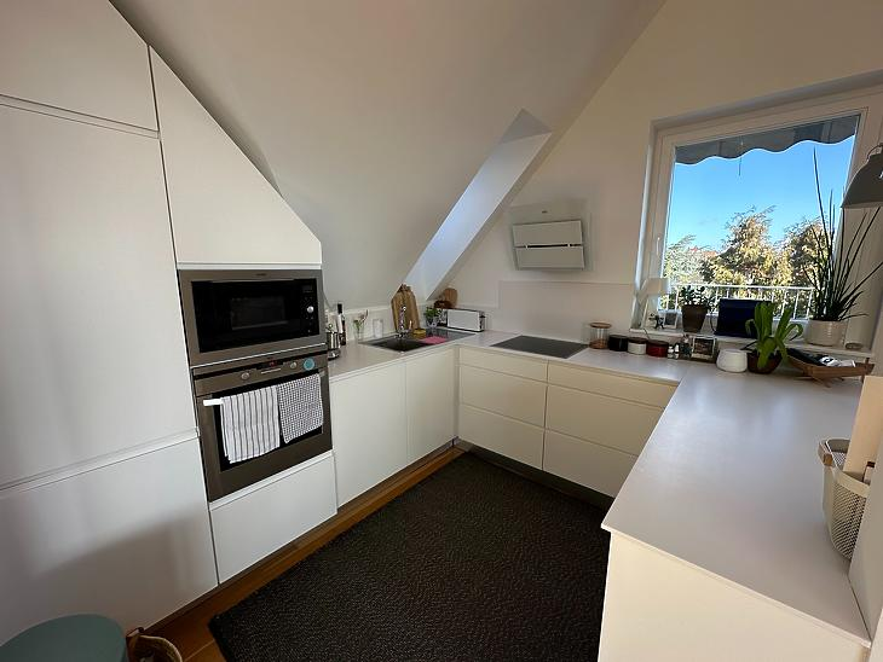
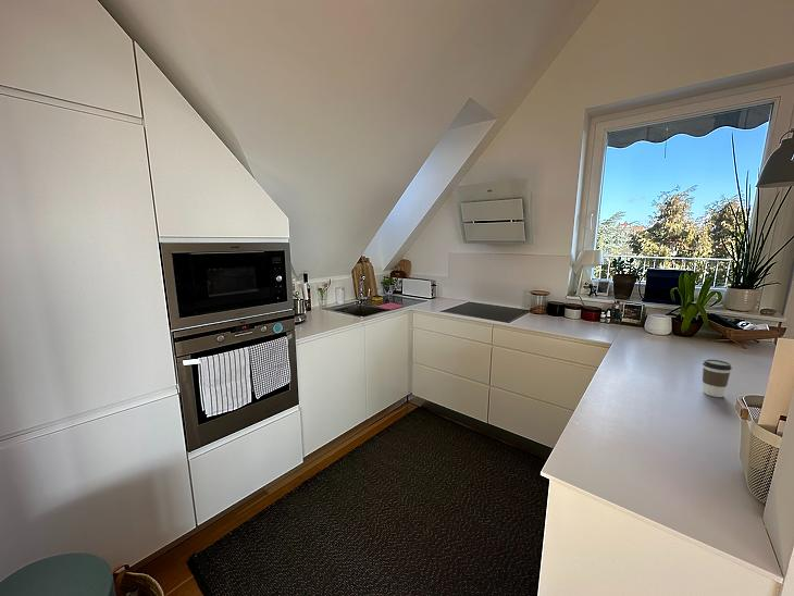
+ coffee cup [702,358,733,398]
